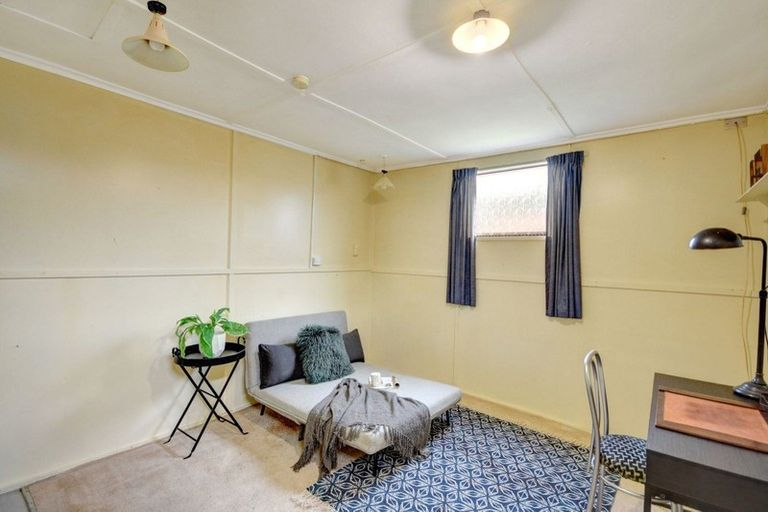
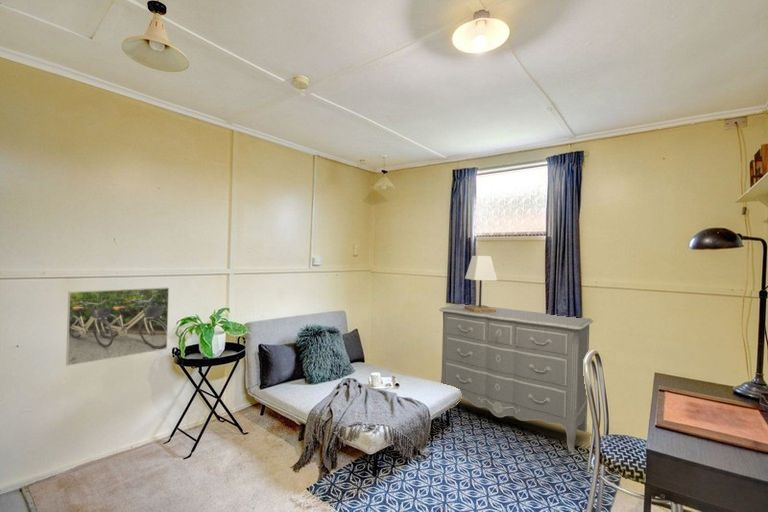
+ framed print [65,286,170,367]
+ dresser [438,303,594,453]
+ lamp [464,255,498,312]
